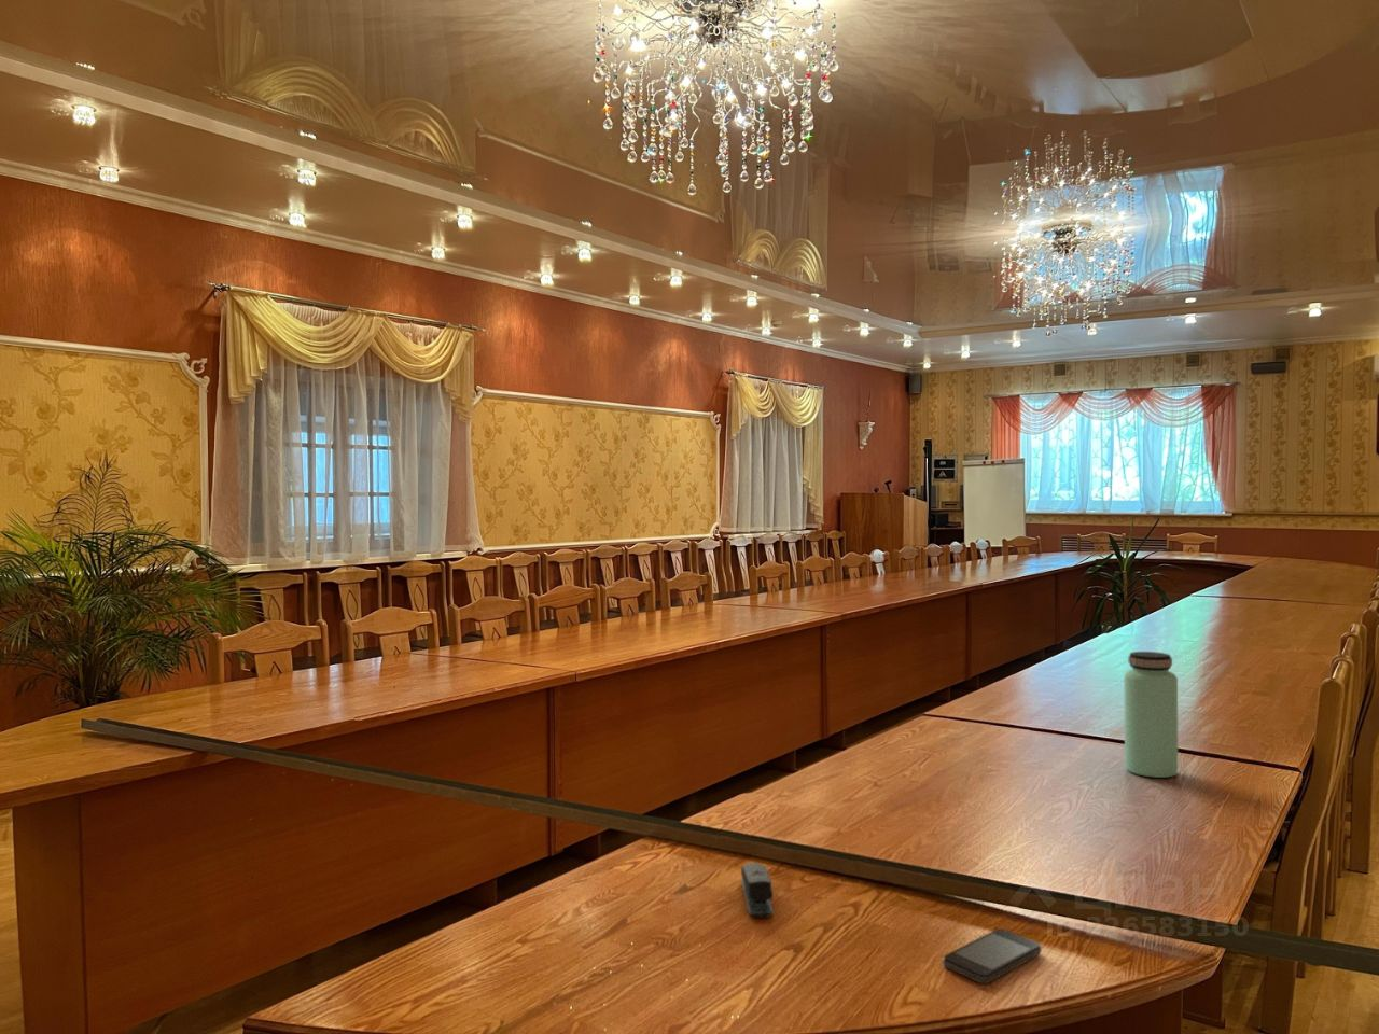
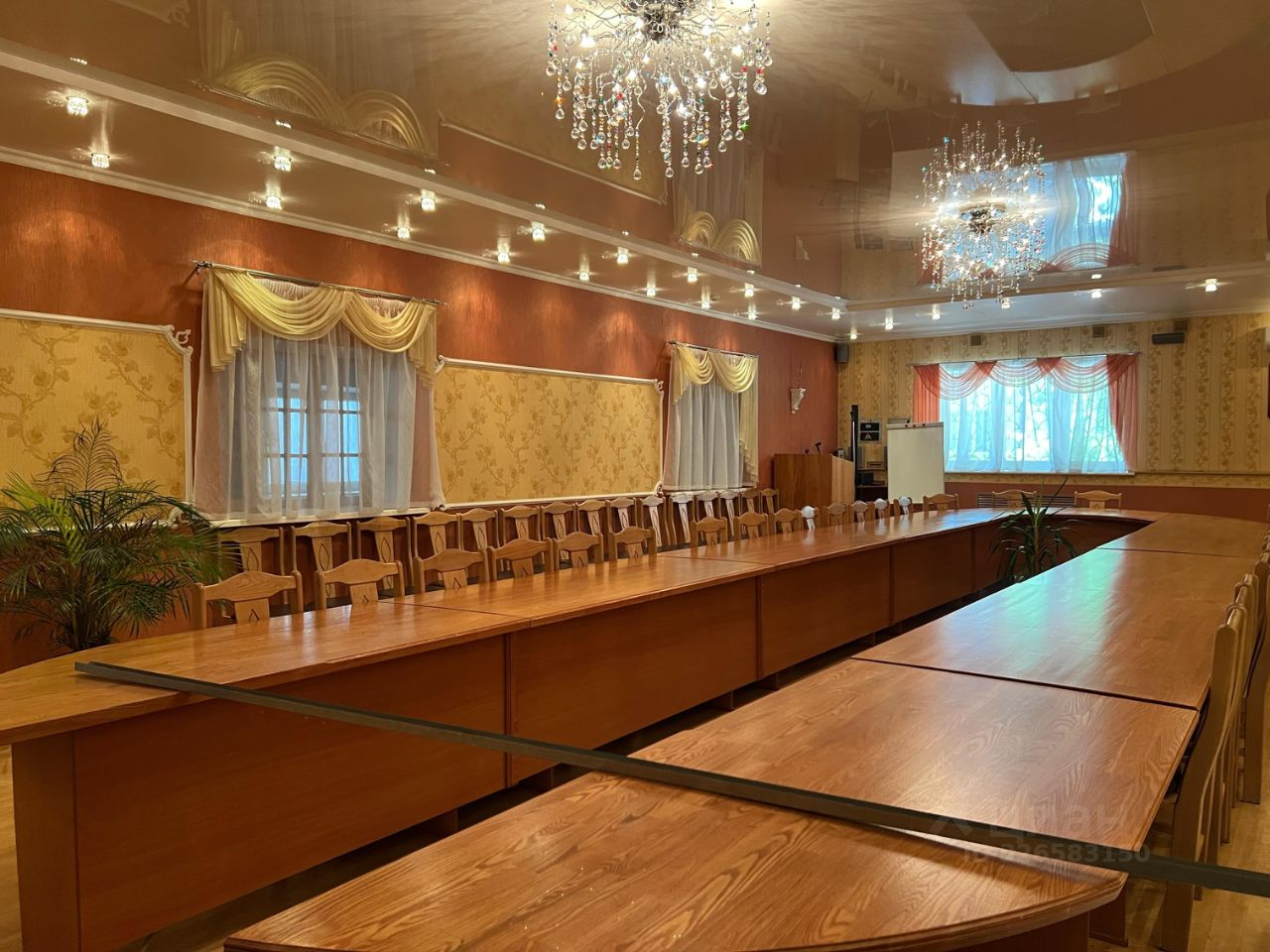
- bottle [1123,651,1178,779]
- smartphone [941,928,1041,984]
- stapler [741,861,774,919]
